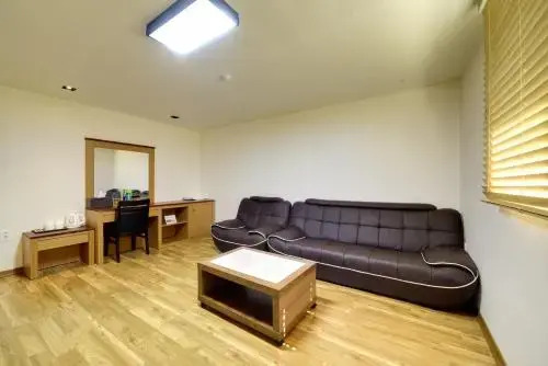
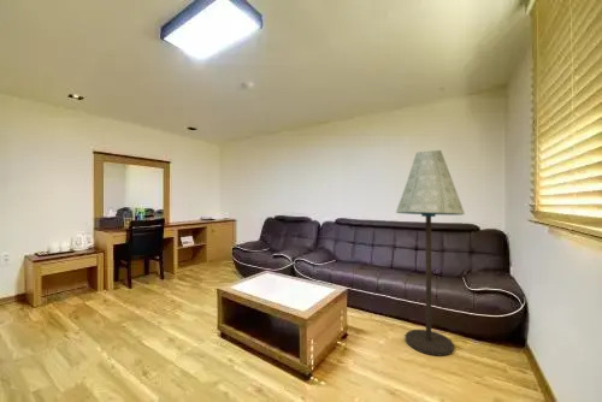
+ floor lamp [395,149,466,357]
